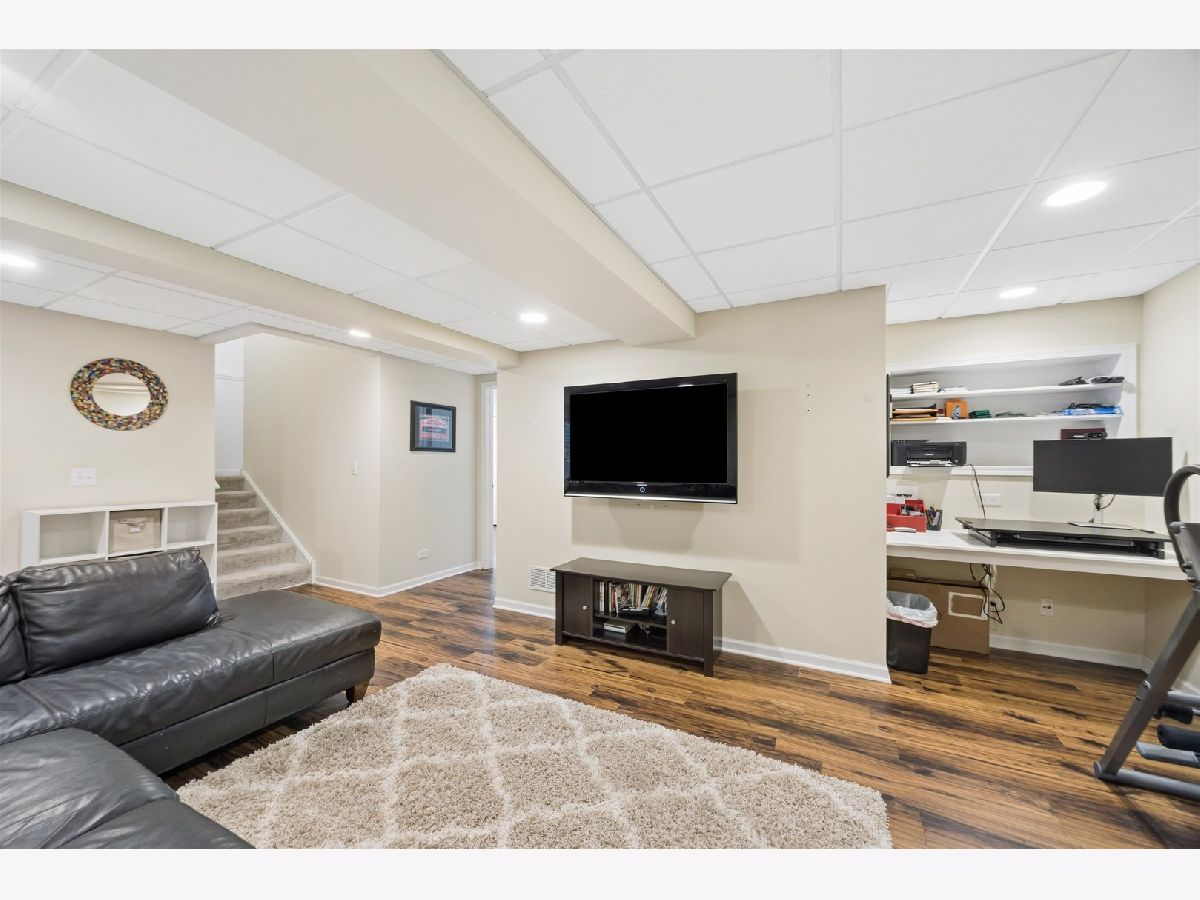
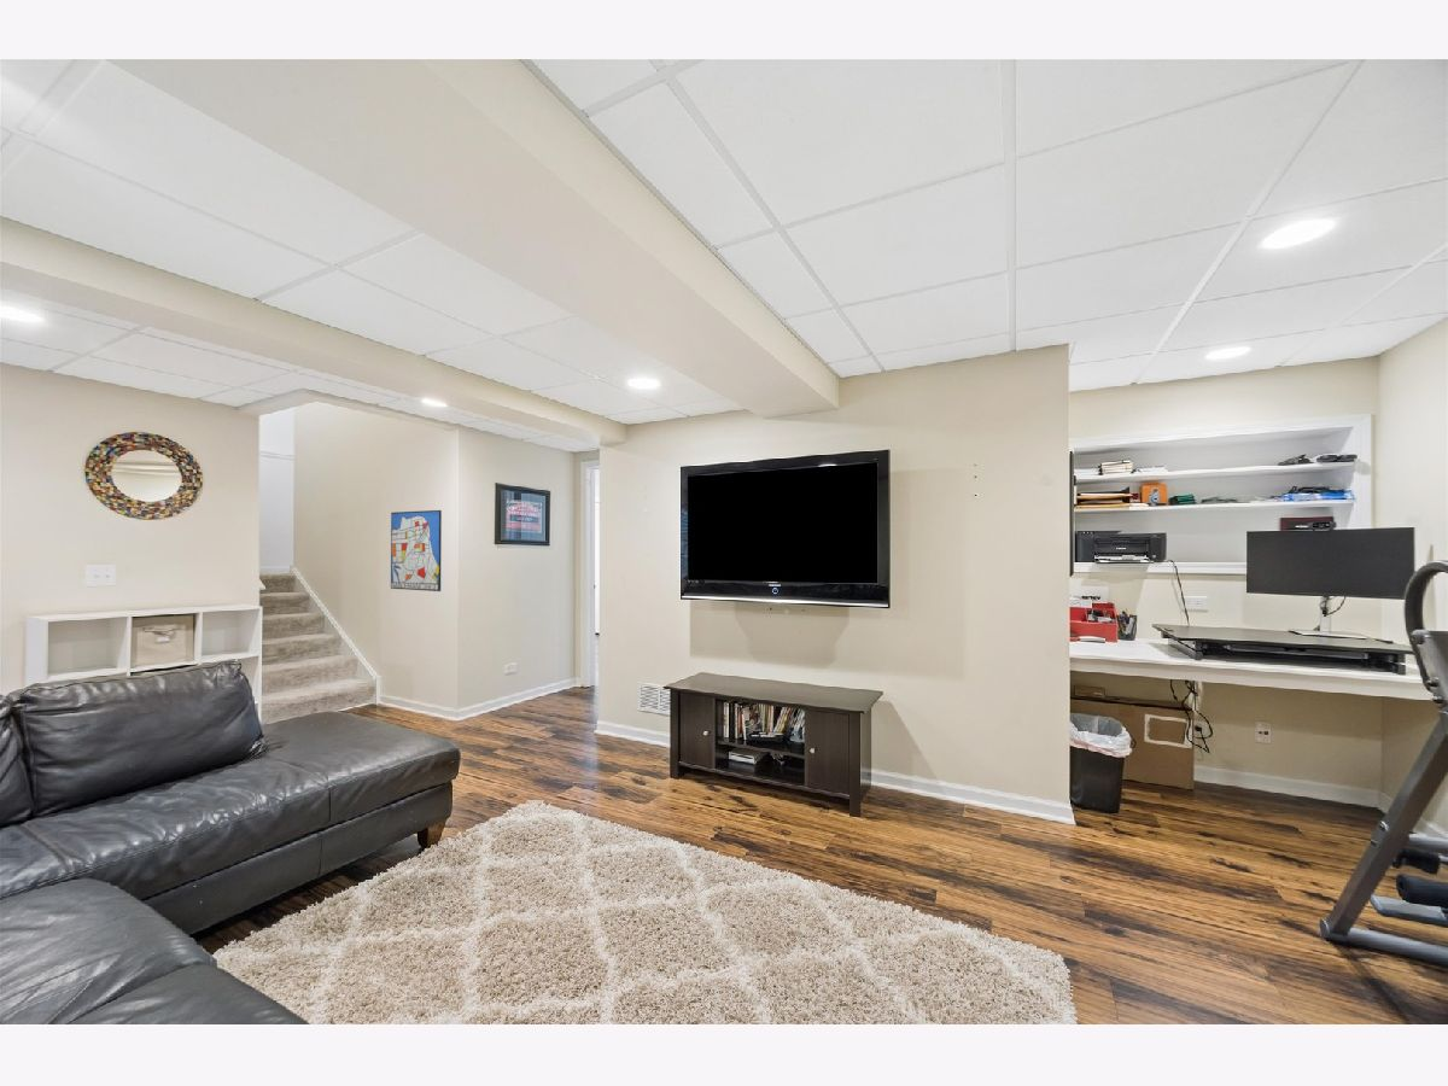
+ wall art [390,509,443,592]
